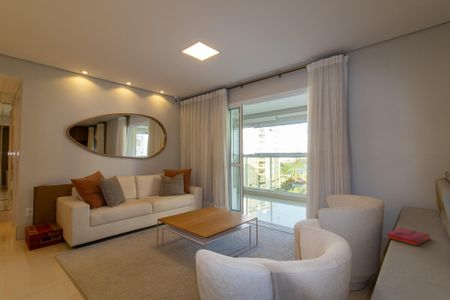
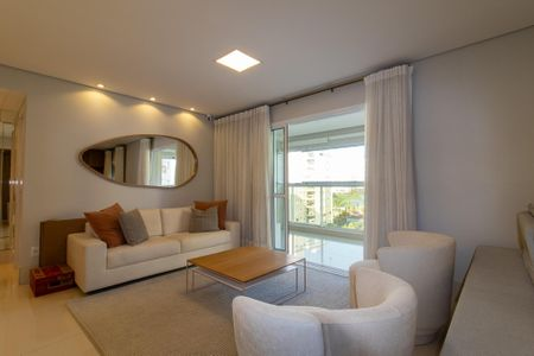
- hardback book [386,227,432,247]
